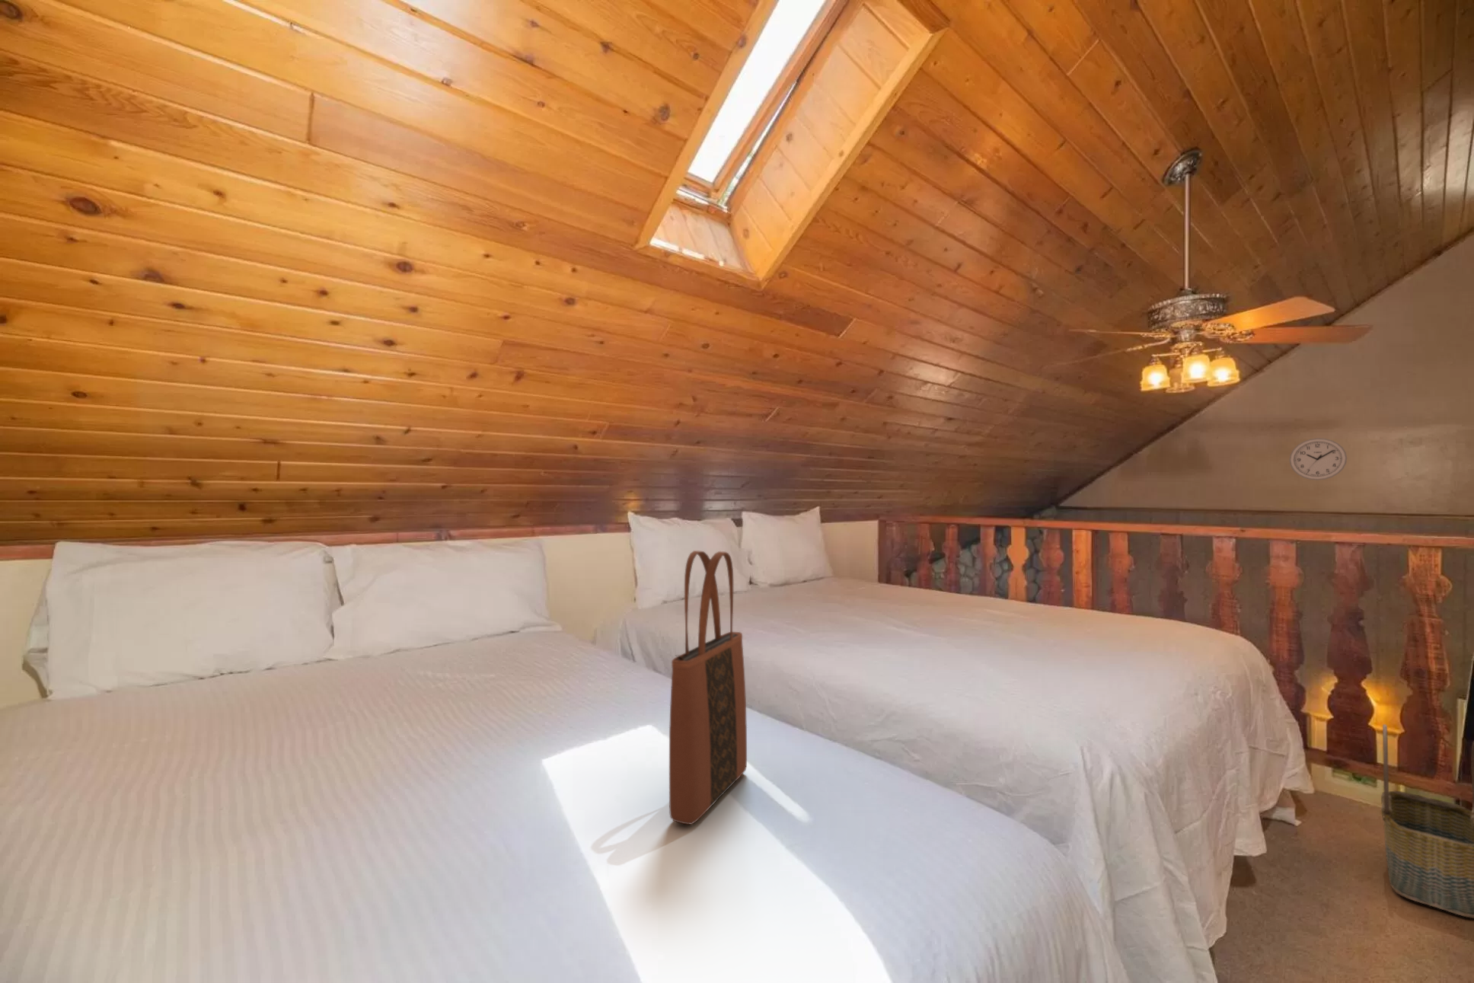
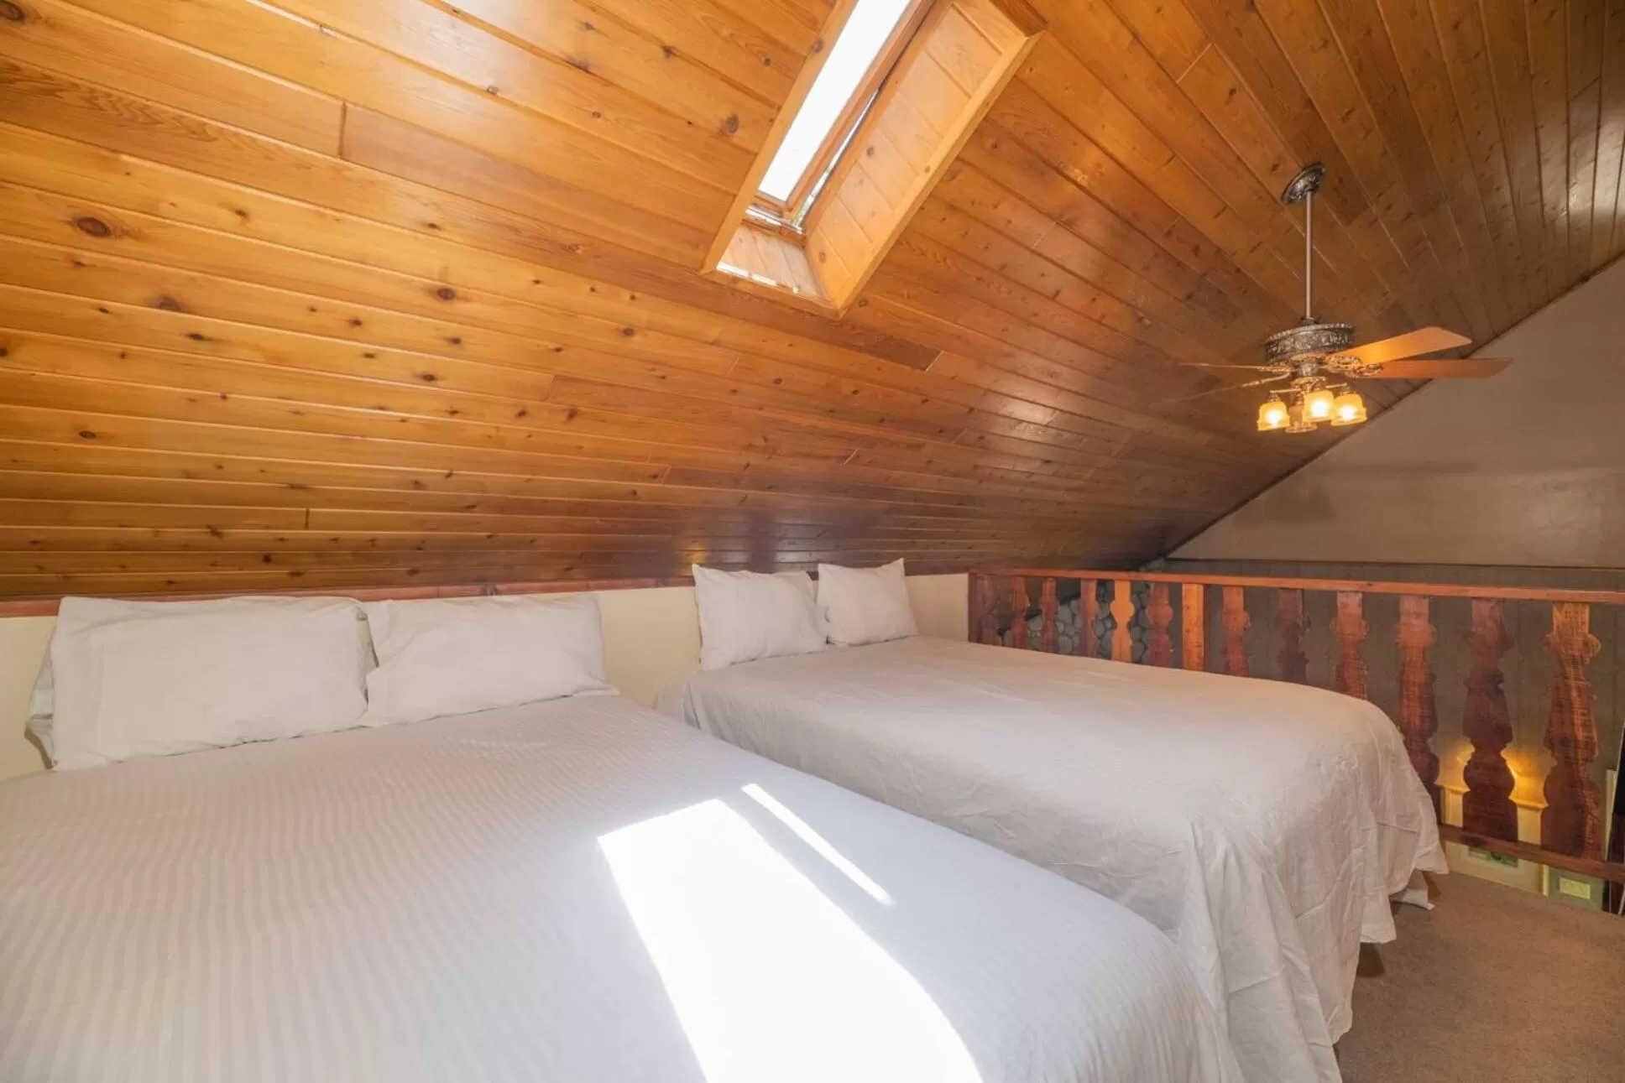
- basket [1381,723,1474,919]
- wall clock [1289,437,1348,482]
- tote bag [669,550,748,825]
